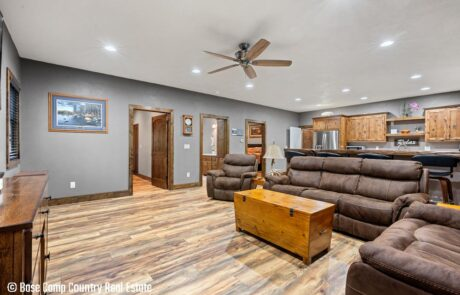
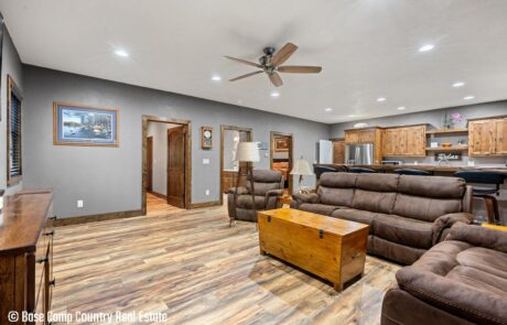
+ floor lamp [228,141,261,232]
